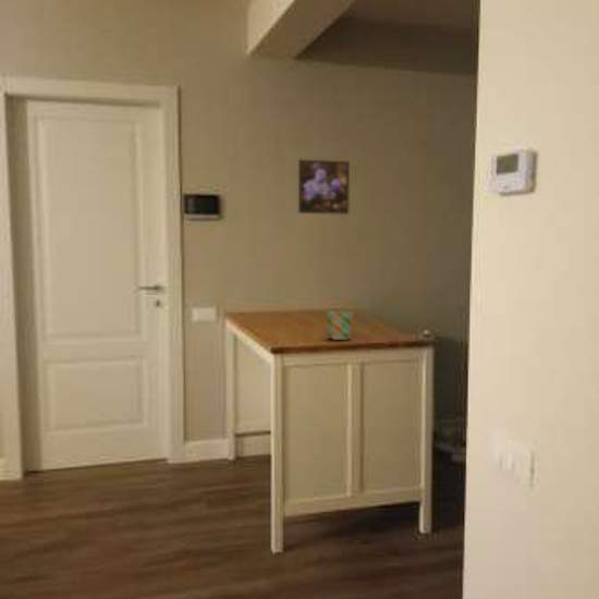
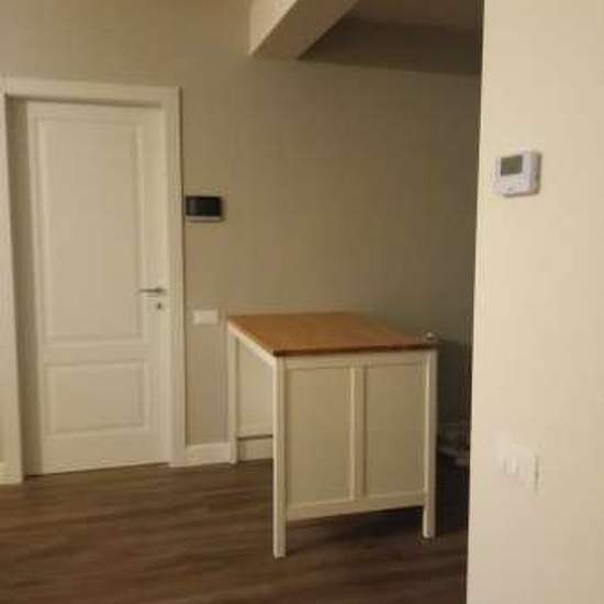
- mug [326,309,354,341]
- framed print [297,158,351,216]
